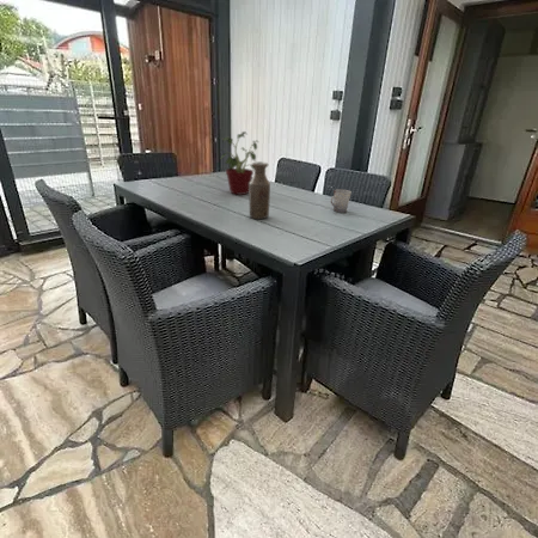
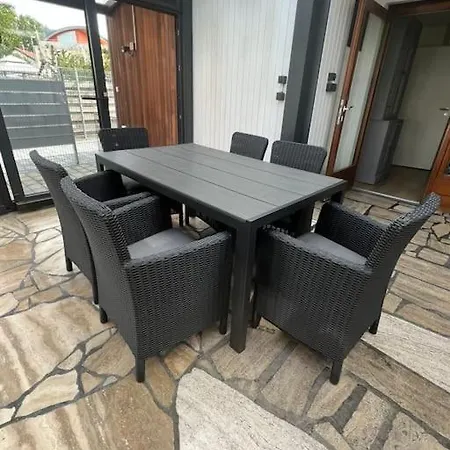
- cup [330,188,353,214]
- potted plant [219,130,259,196]
- bottle [249,160,271,220]
